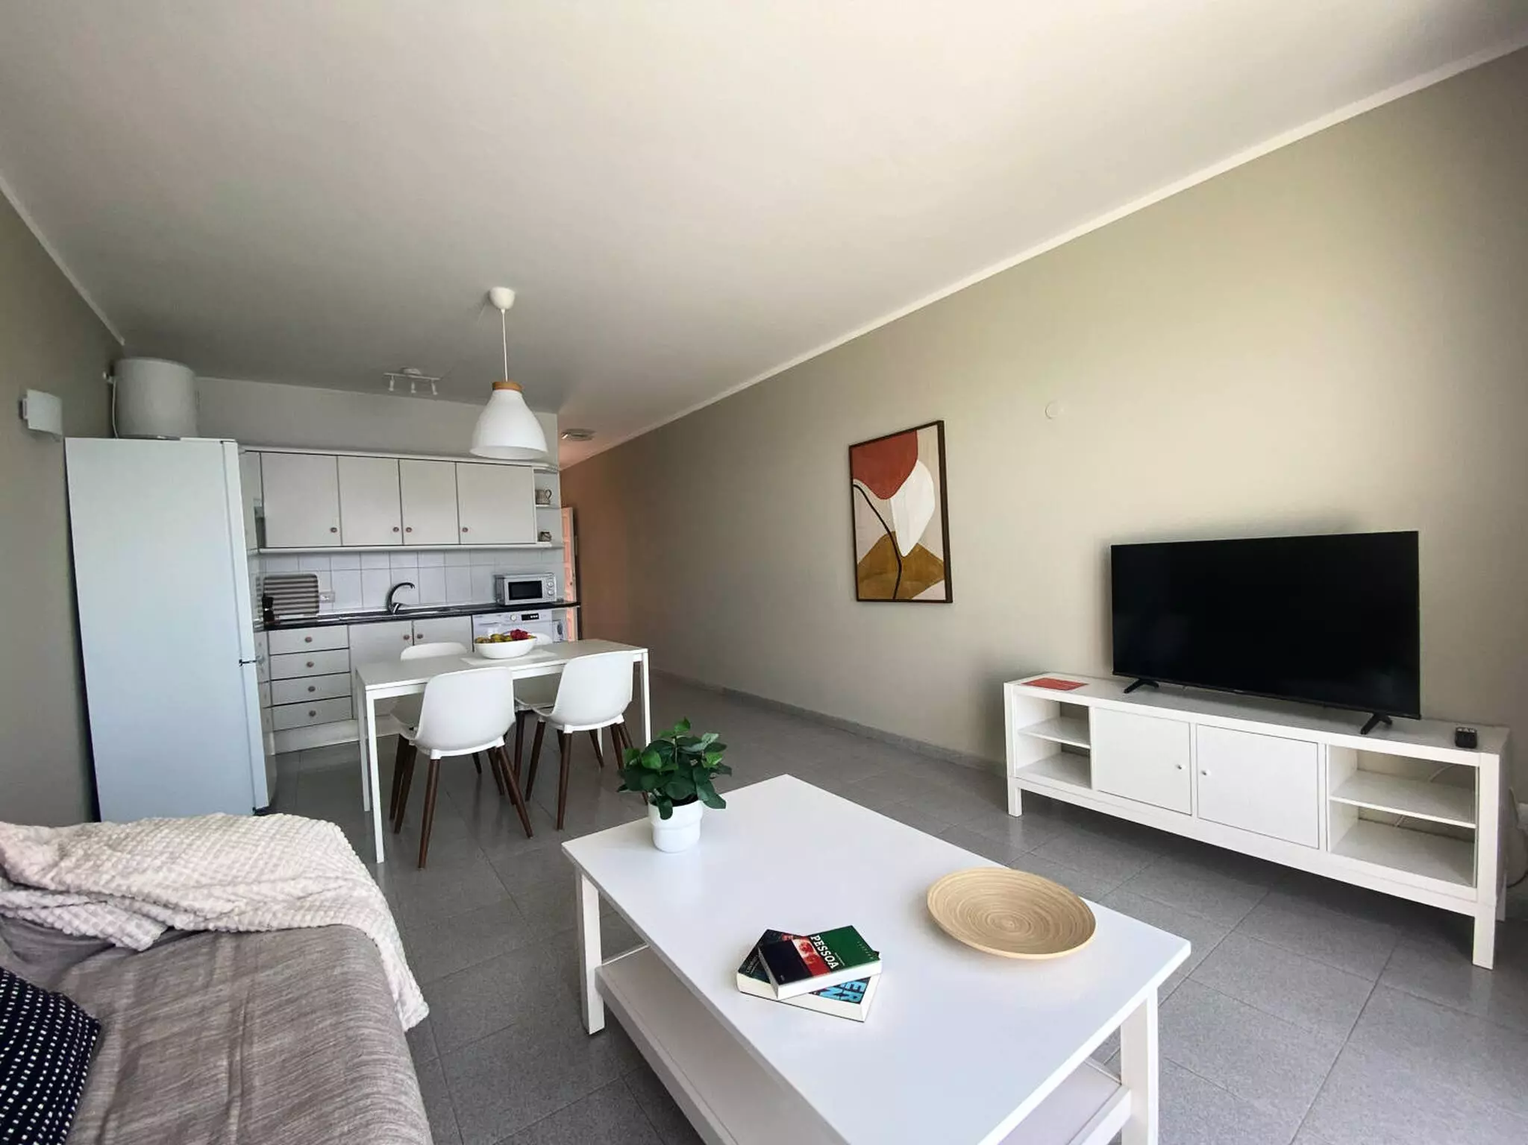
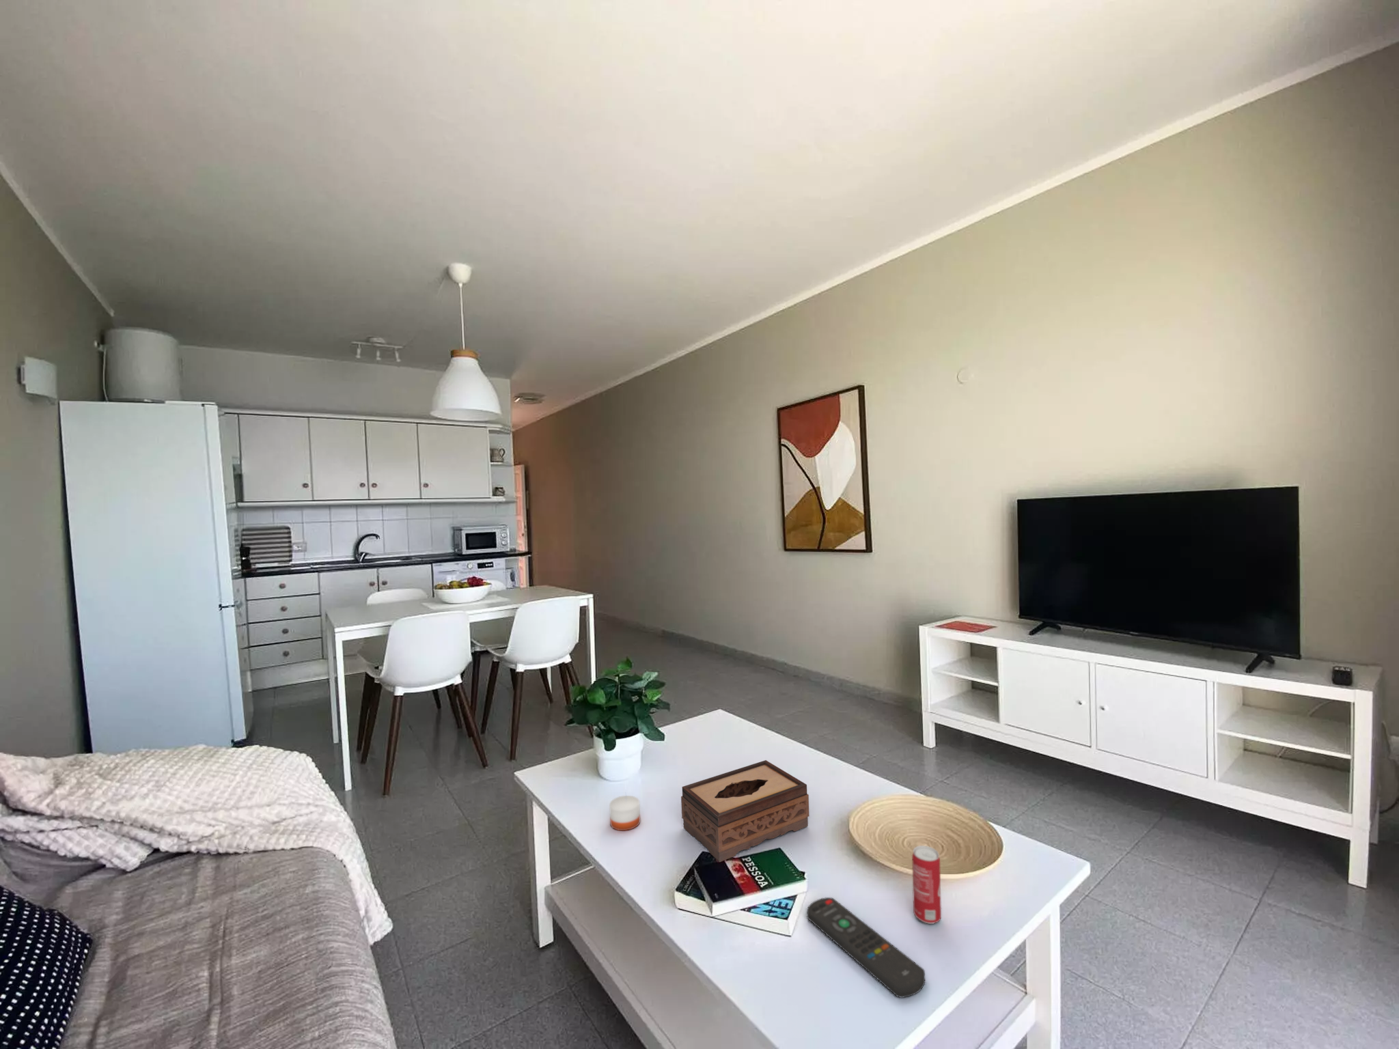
+ remote control [806,897,925,998]
+ beverage can [911,845,942,924]
+ tissue box [681,759,810,863]
+ candle [609,790,641,831]
